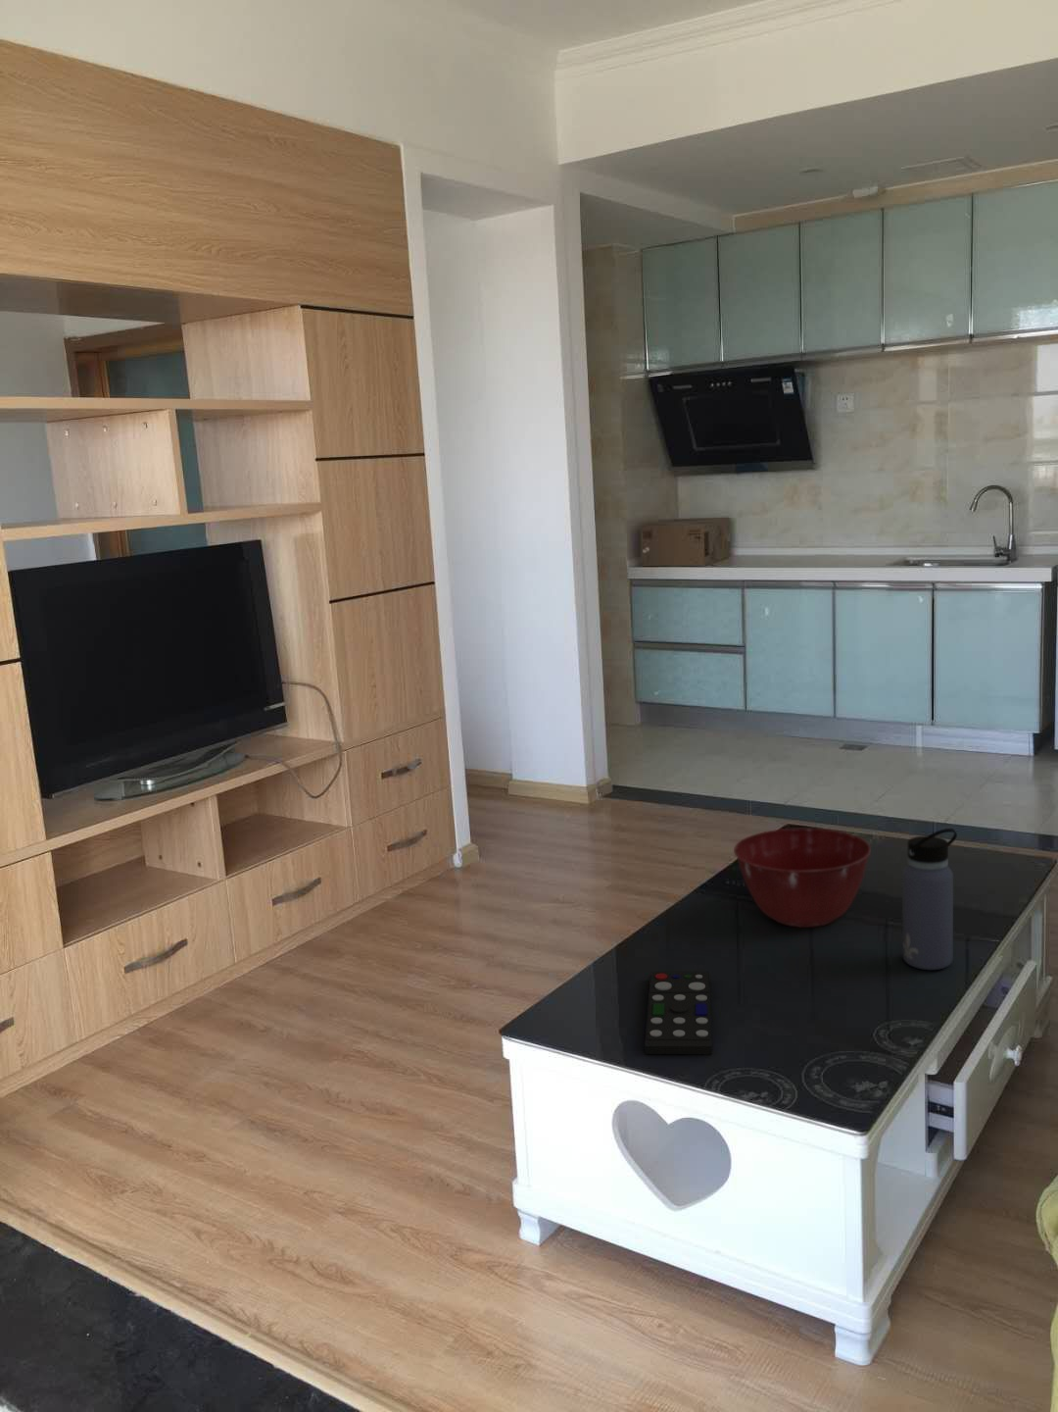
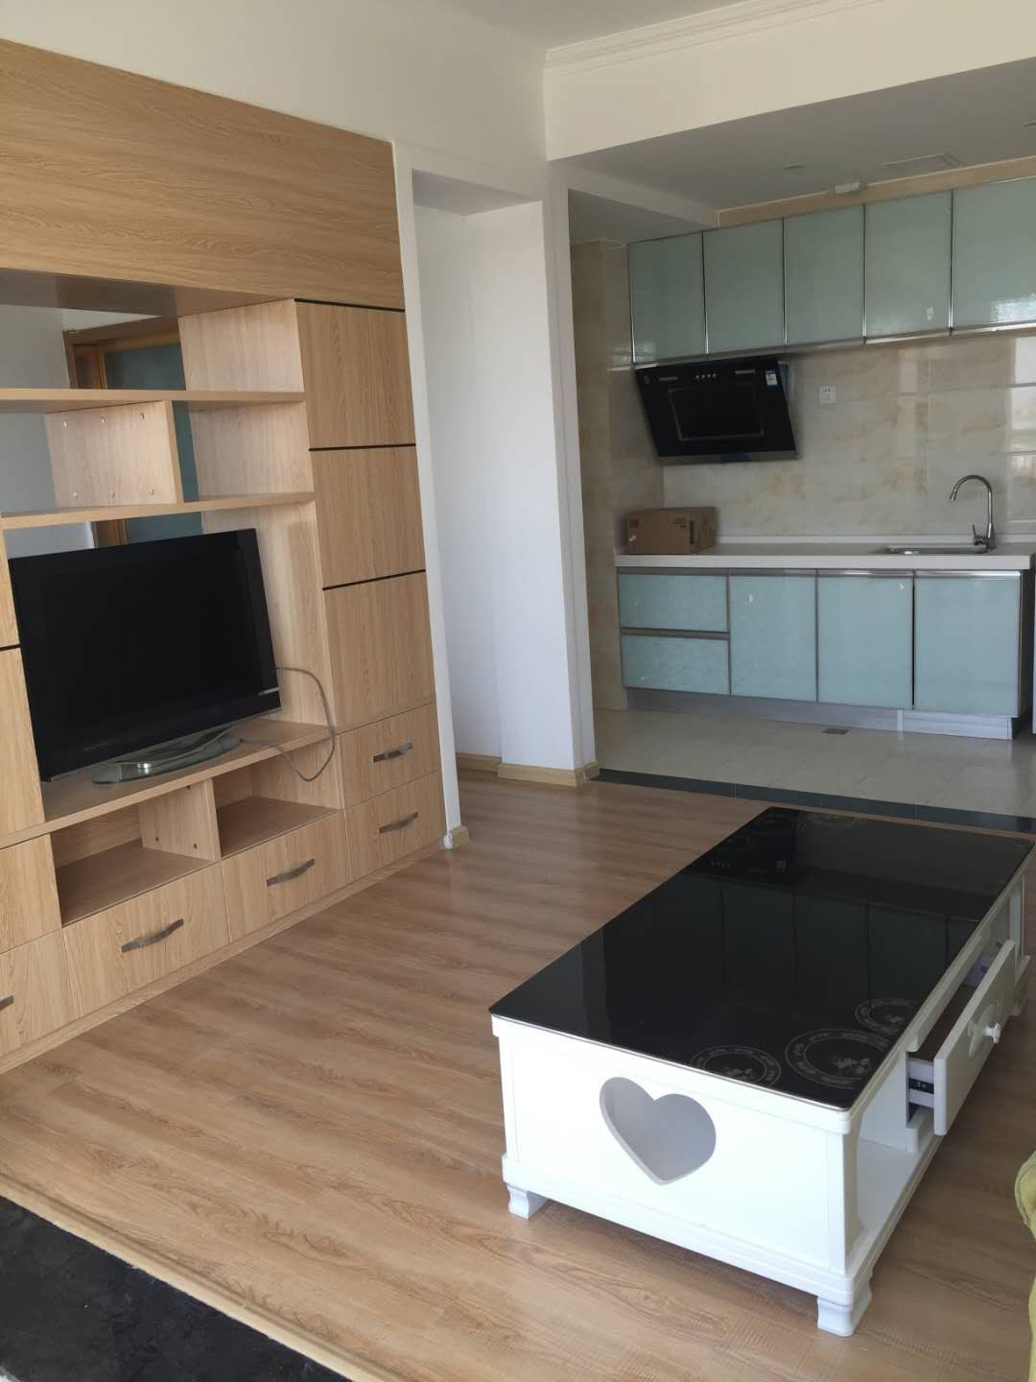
- remote control [643,969,713,1055]
- mixing bowl [732,827,872,928]
- water bottle [901,827,958,971]
